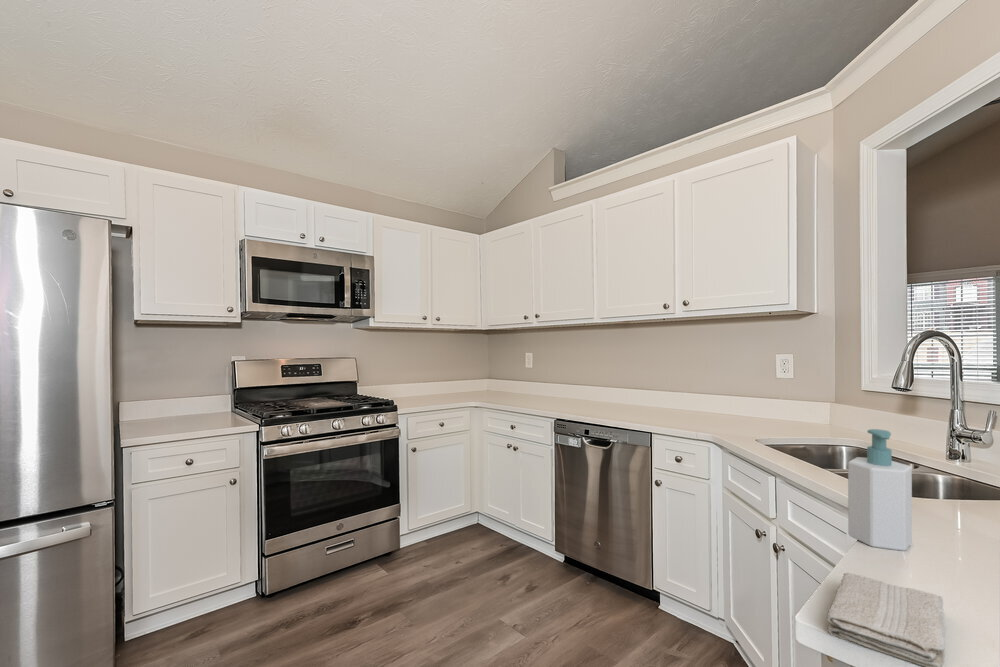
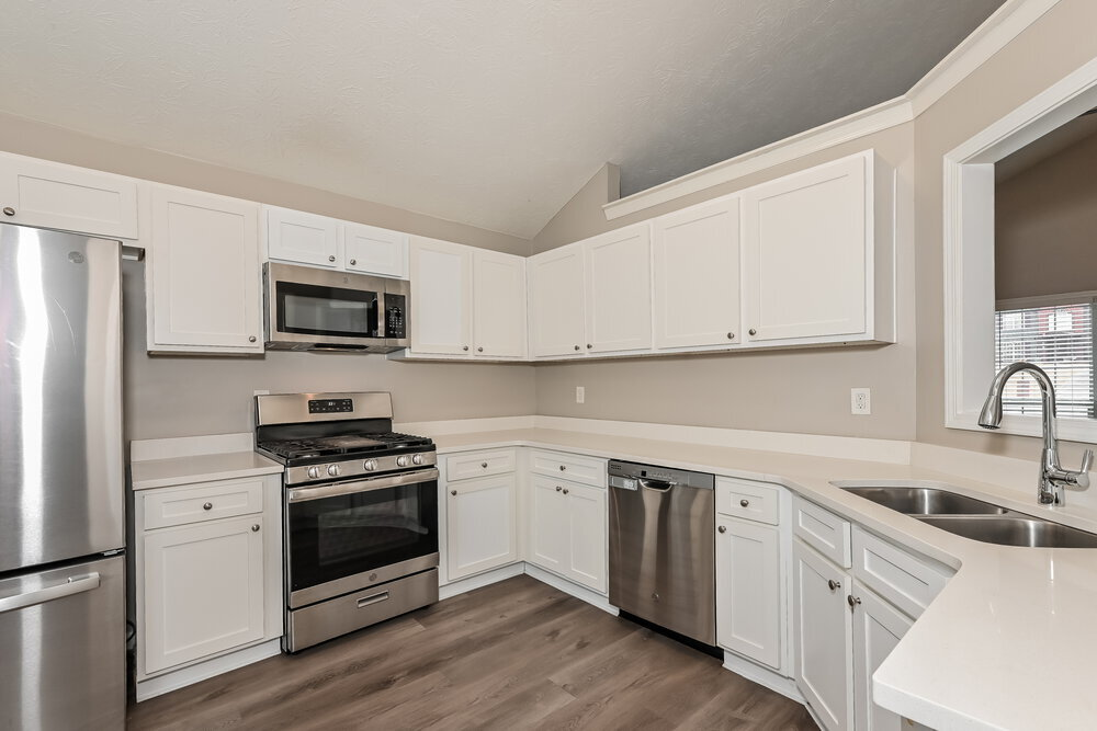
- washcloth [826,571,947,667]
- soap bottle [847,428,913,552]
